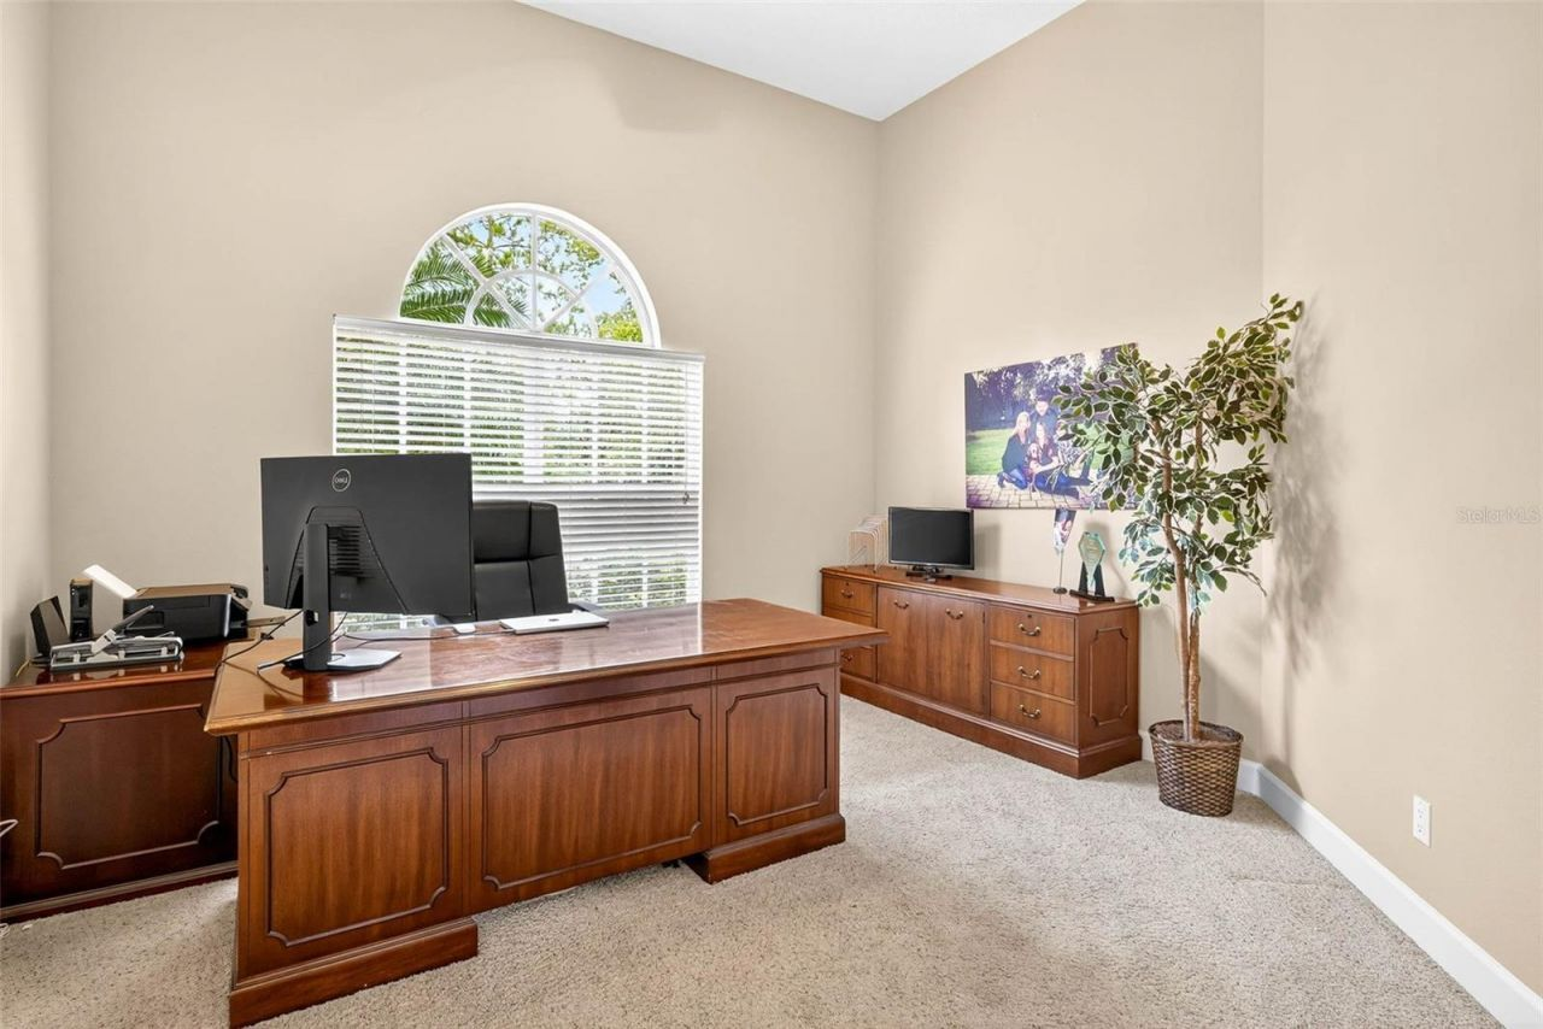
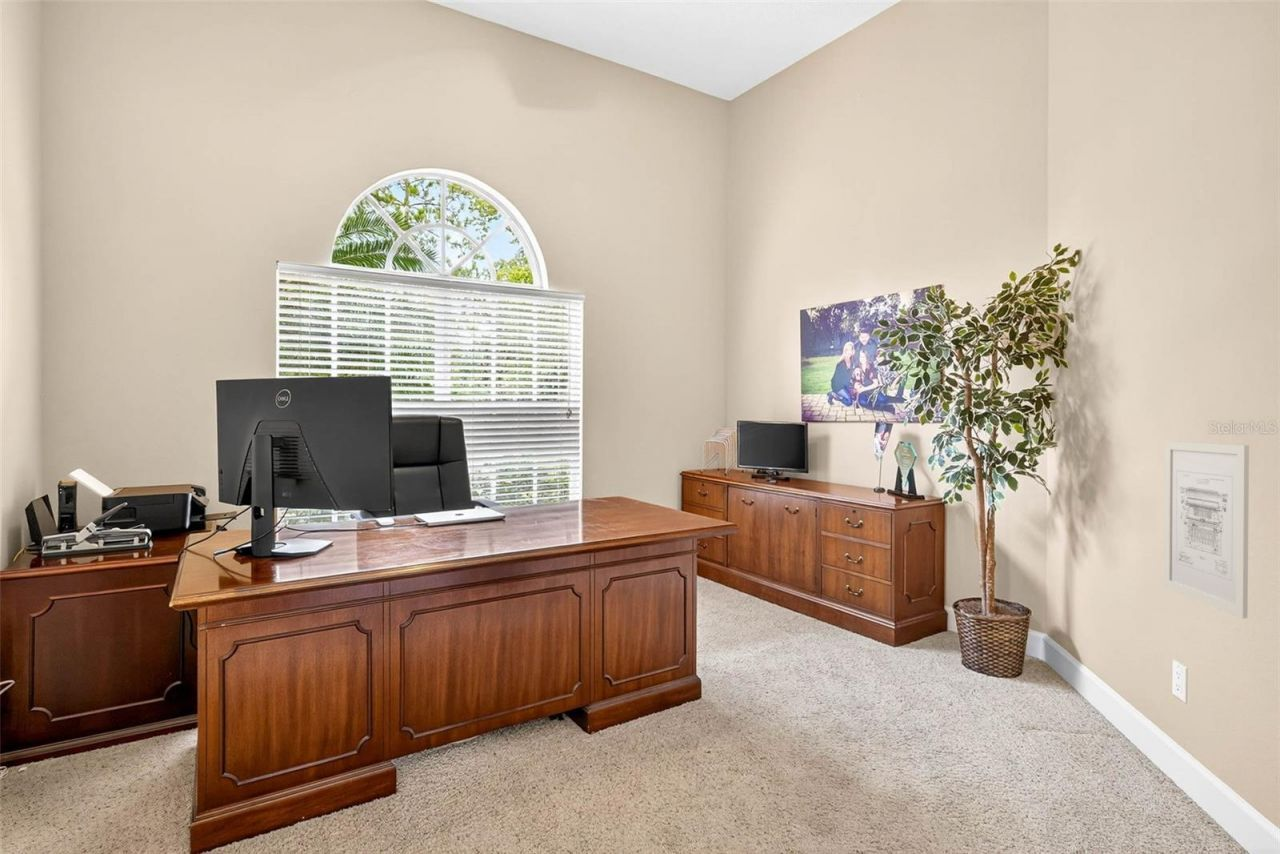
+ wall art [1163,440,1250,619]
